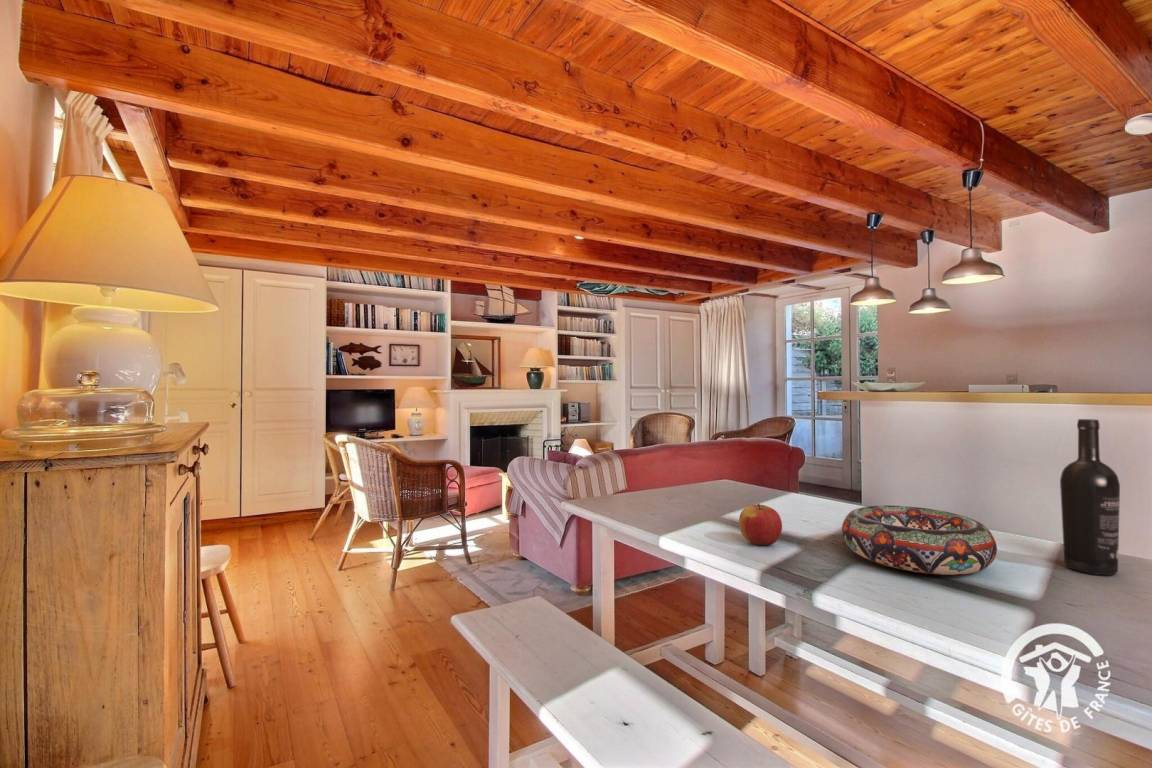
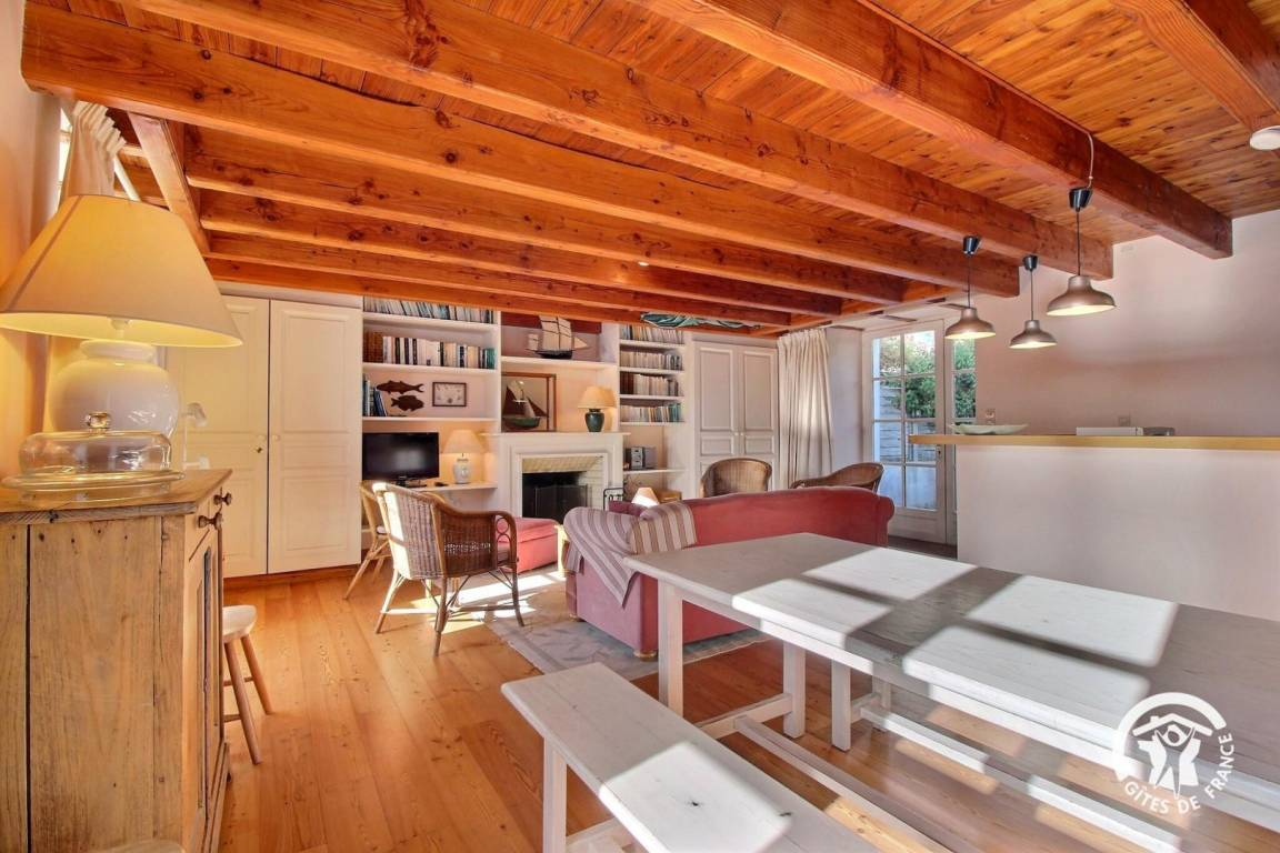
- apple [738,502,783,546]
- decorative bowl [841,504,998,576]
- wine bottle [1059,418,1121,576]
